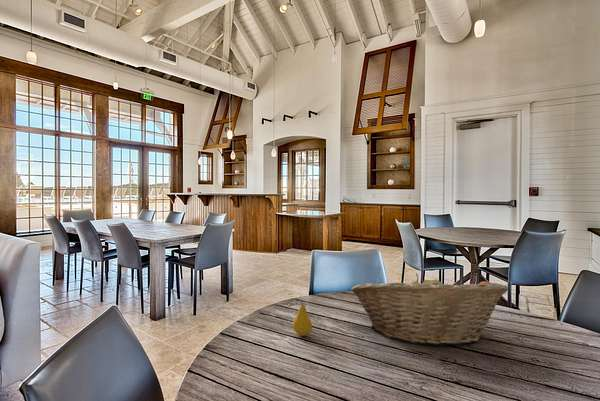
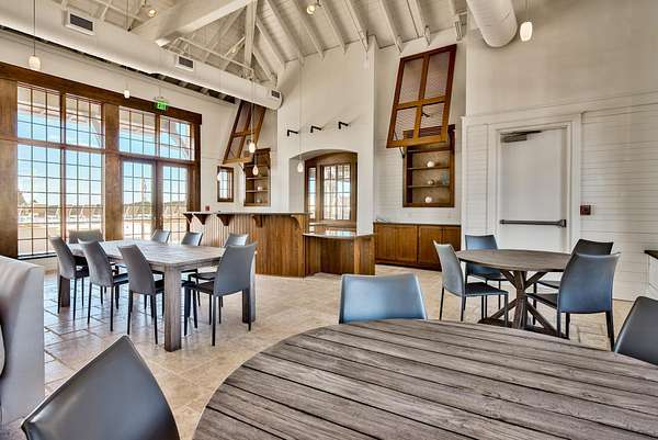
- fruit basket [350,272,509,347]
- fruit [292,298,313,337]
